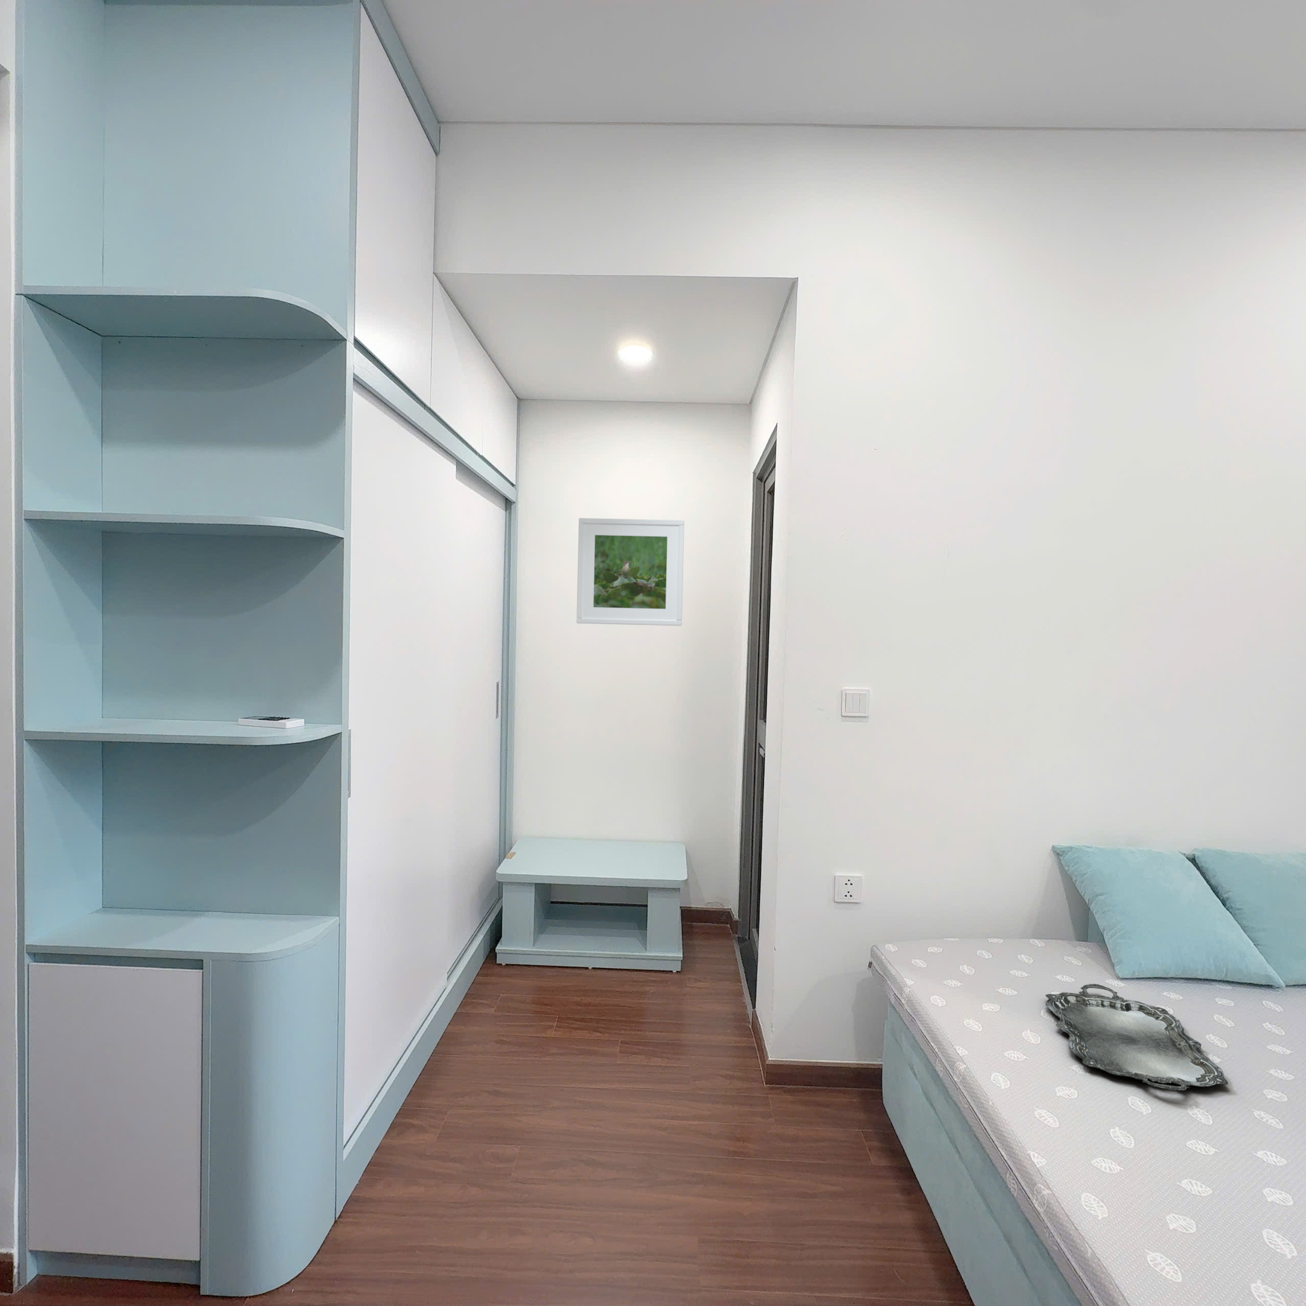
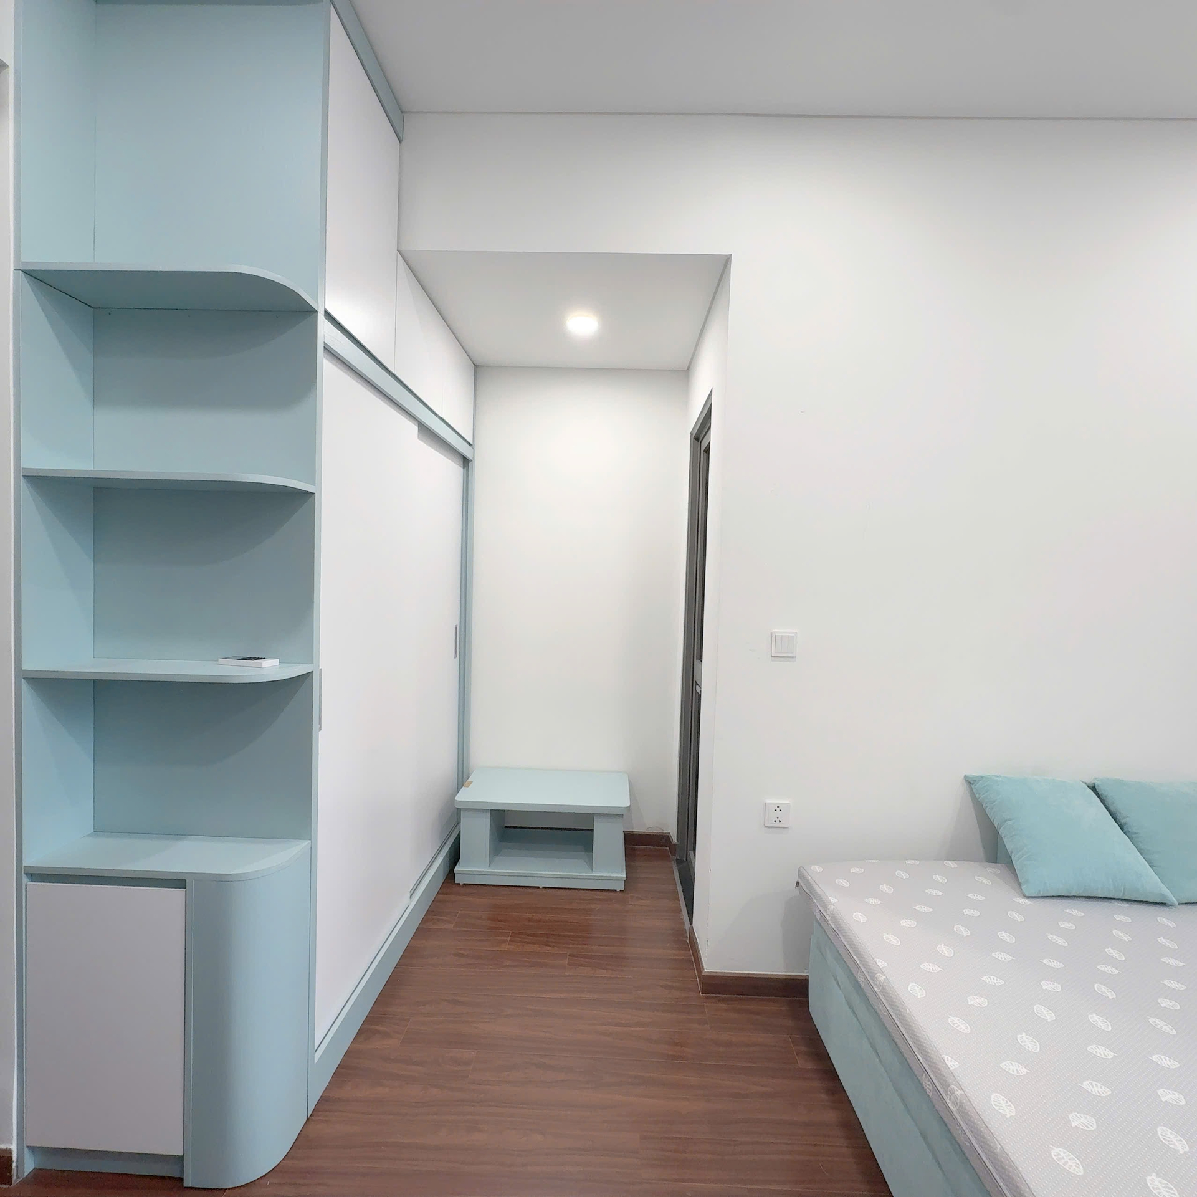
- serving tray [1045,983,1228,1092]
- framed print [575,518,684,627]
